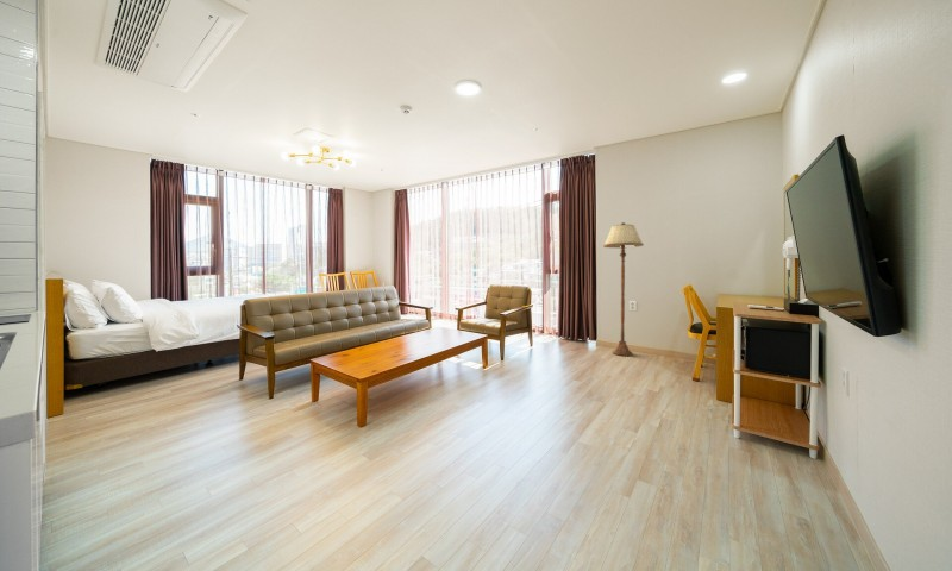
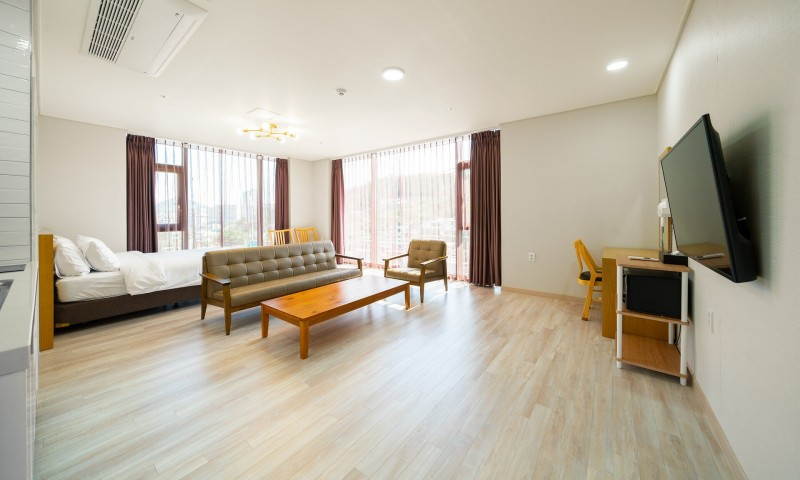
- floor lamp [602,221,645,357]
